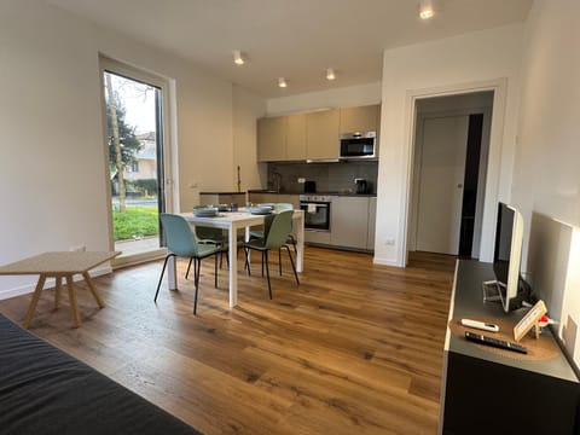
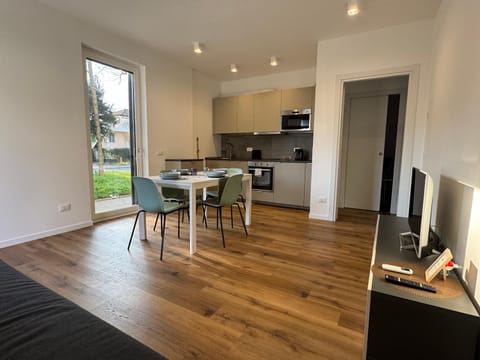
- side table [0,250,123,330]
